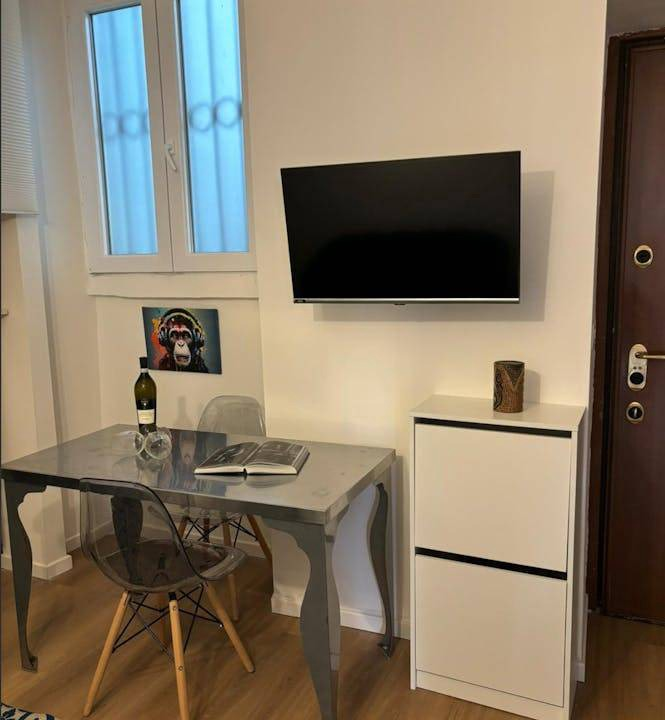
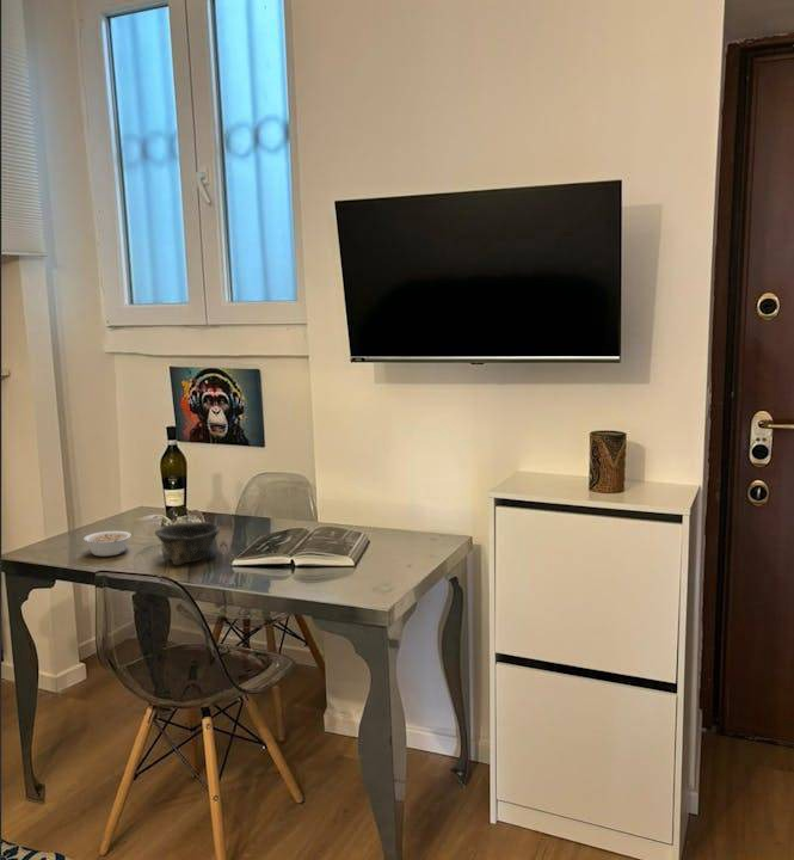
+ legume [82,530,133,558]
+ bowl [154,521,221,566]
